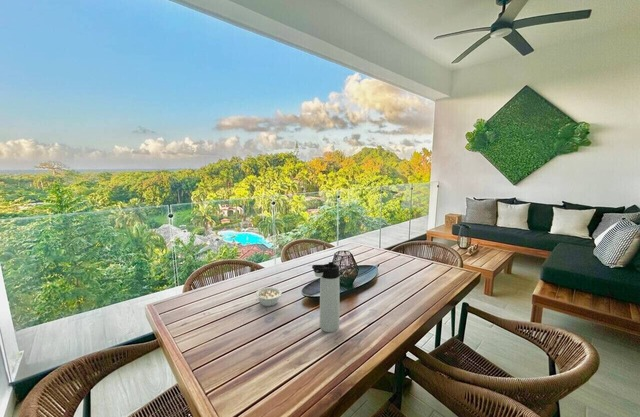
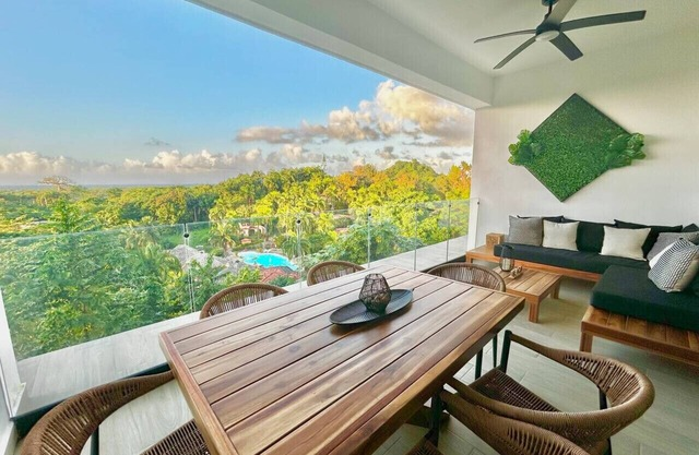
- thermos bottle [311,261,341,333]
- legume [255,286,283,307]
